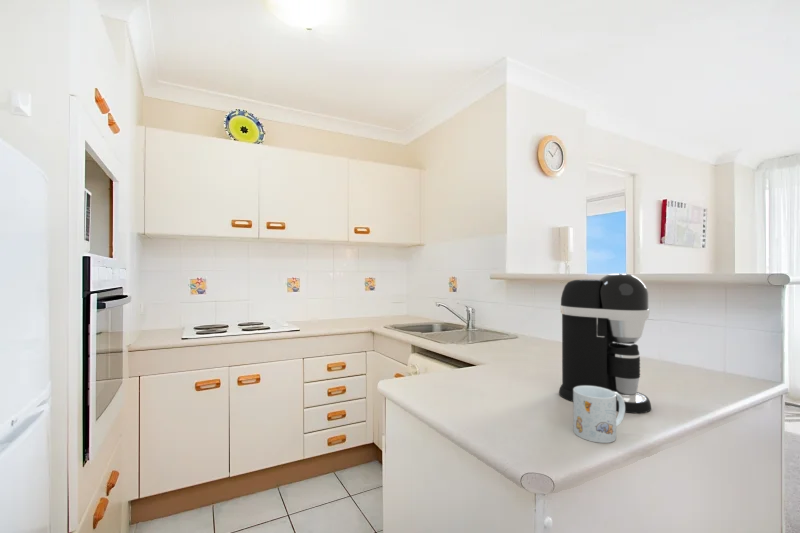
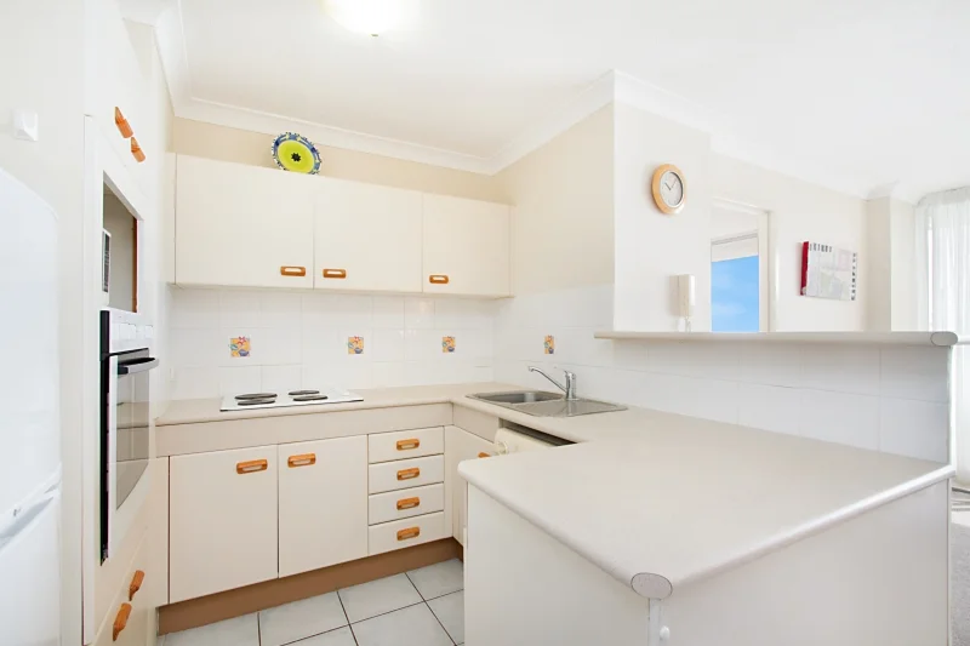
- mug [572,386,626,444]
- coffee maker [558,273,652,414]
